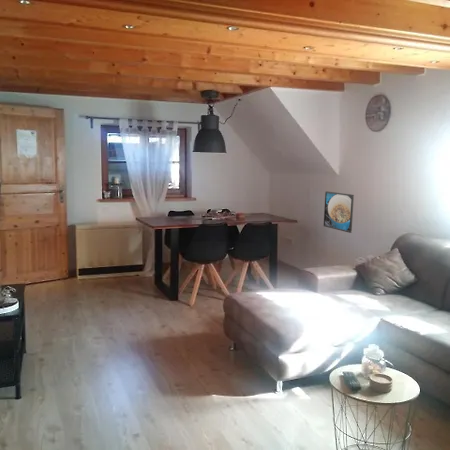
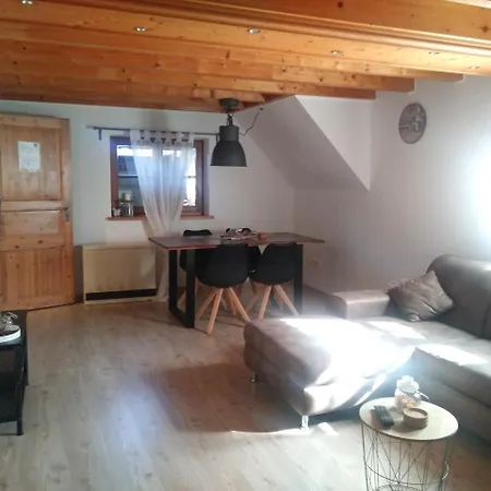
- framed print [323,190,355,234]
